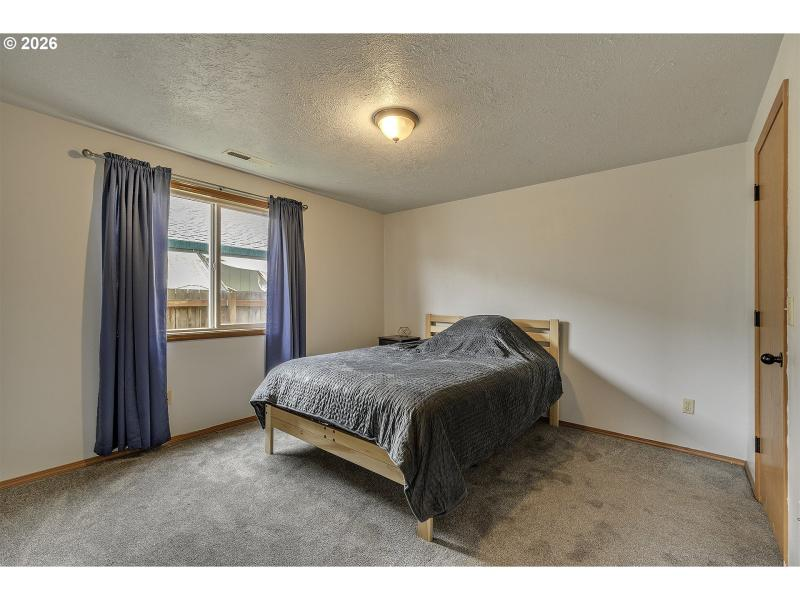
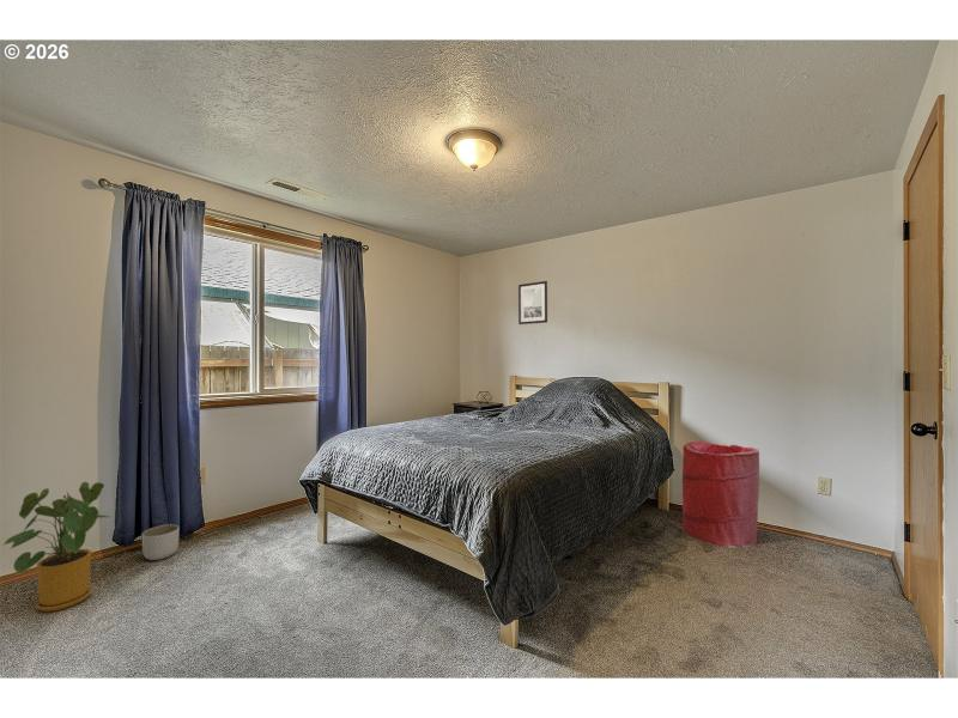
+ wall art [517,280,548,325]
+ laundry hamper [681,440,760,549]
+ house plant [0,481,110,613]
+ planter [141,523,181,561]
